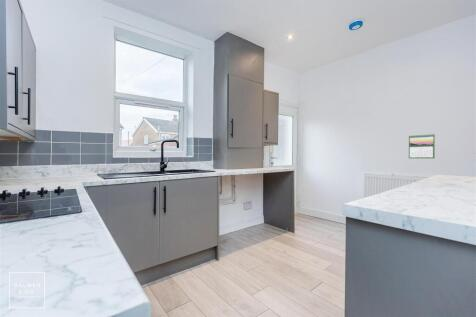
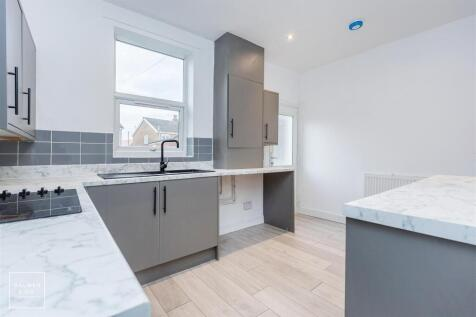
- calendar [408,133,436,159]
